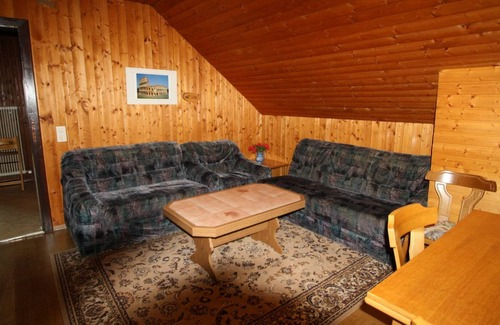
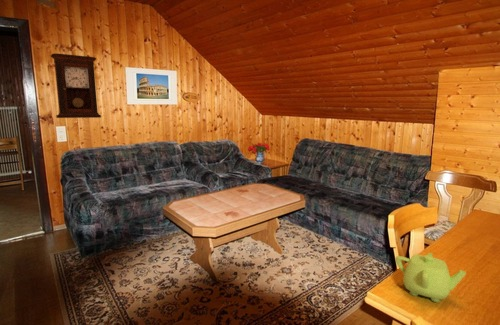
+ teapot [395,252,467,303]
+ pendulum clock [50,52,102,119]
